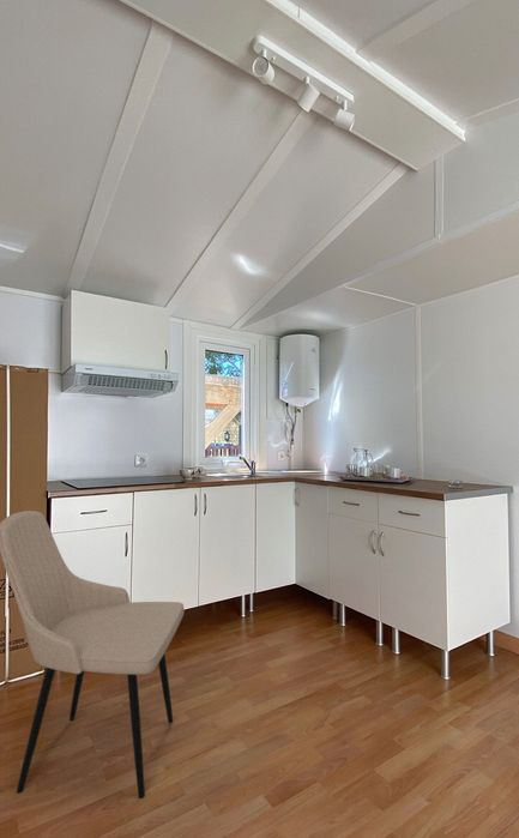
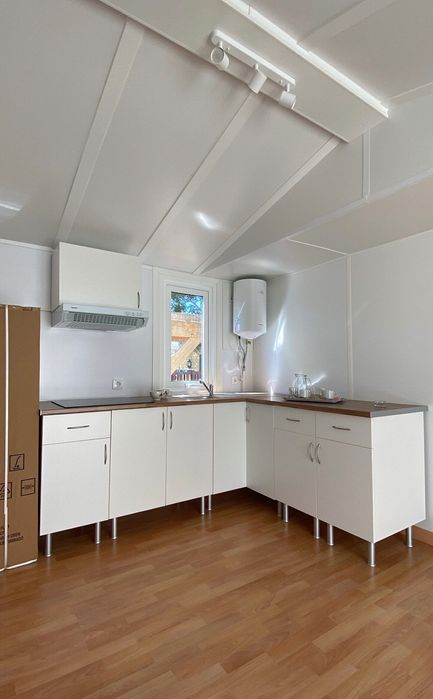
- dining chair [0,510,186,800]
